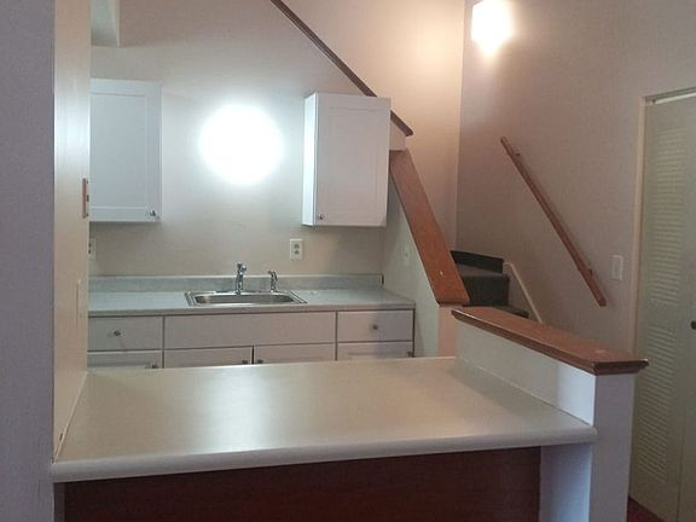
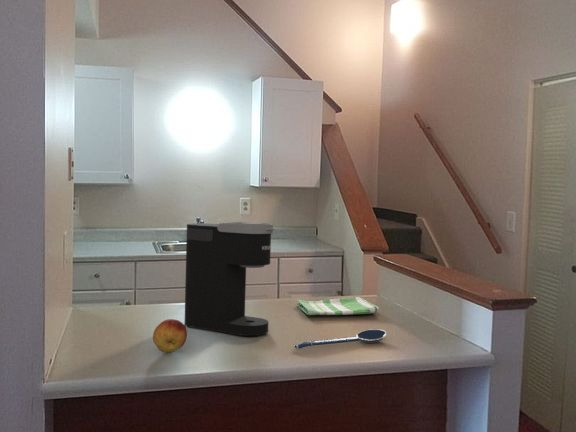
+ coffee maker [184,221,275,337]
+ fruit [152,318,188,354]
+ dish towel [296,296,380,316]
+ spoon [293,328,387,350]
